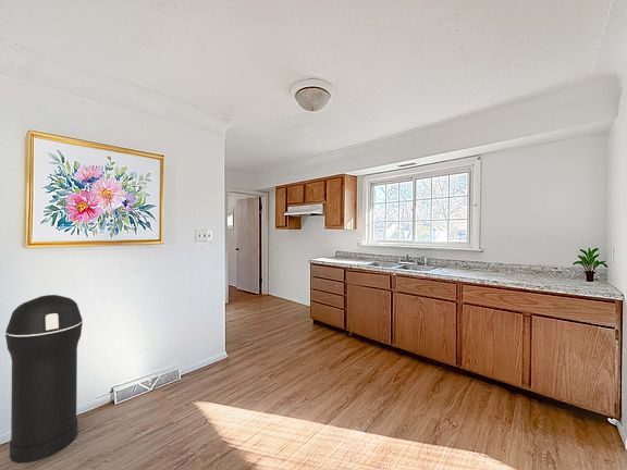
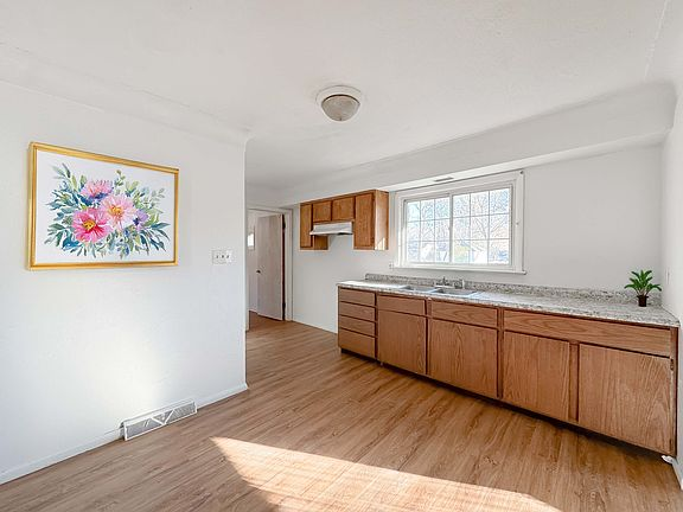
- trash can [4,294,84,465]
